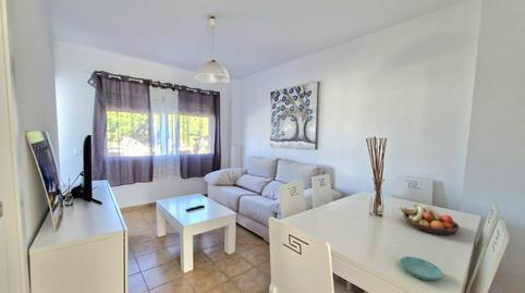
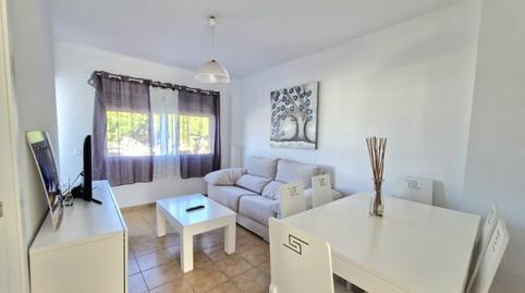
- saucer [399,256,443,281]
- fruit bowl [399,204,461,236]
